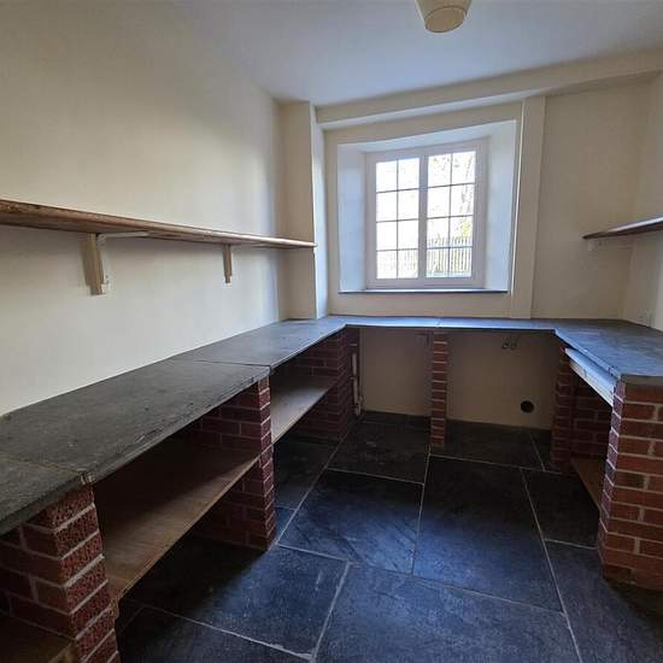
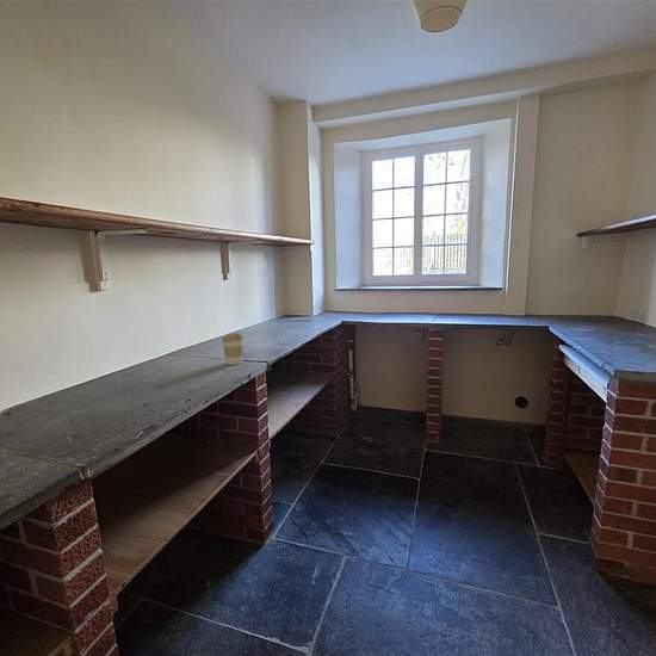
+ coffee cup [221,333,245,366]
